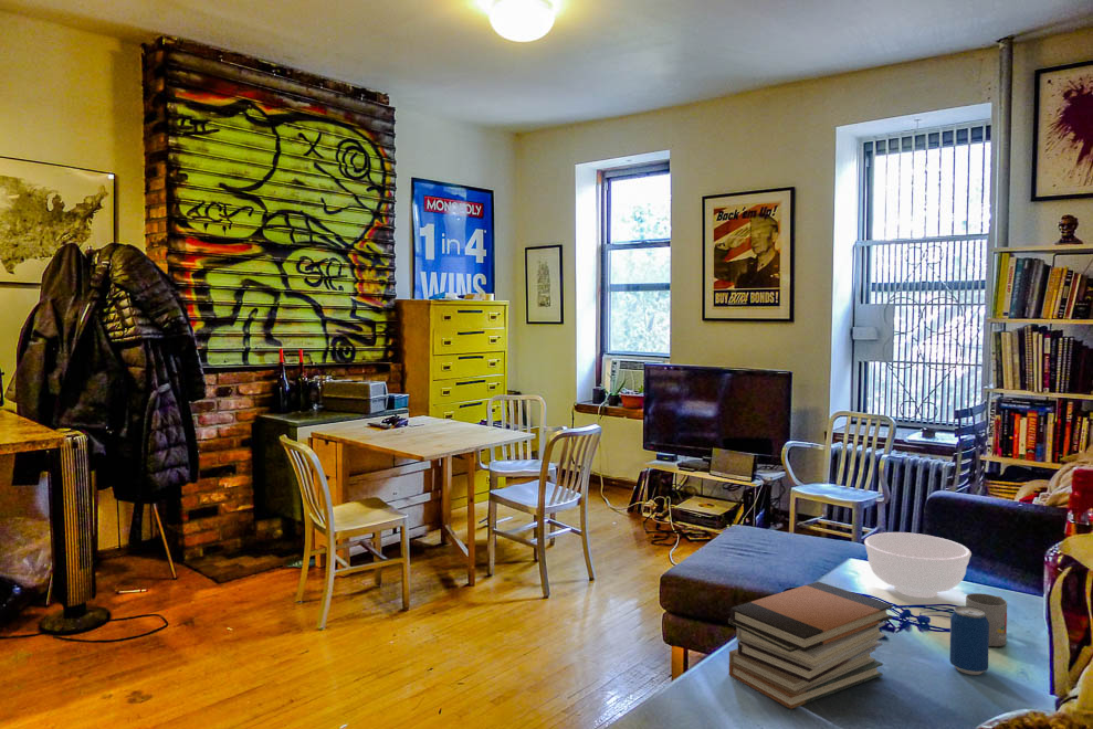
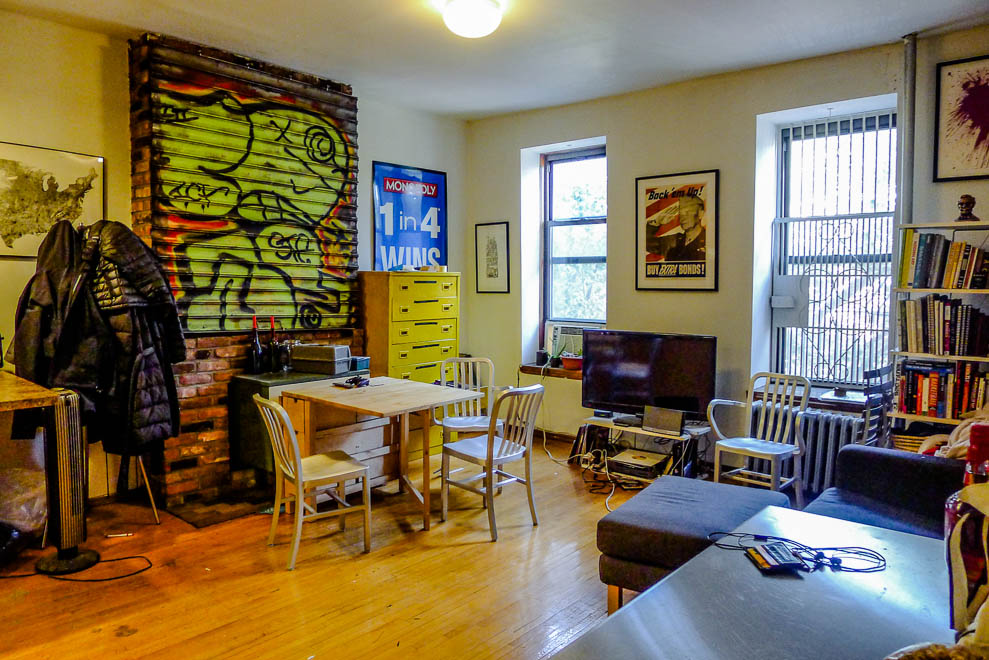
- bowl [863,531,973,599]
- mug [965,592,1008,647]
- beverage can [948,605,990,676]
- book stack [727,581,894,710]
